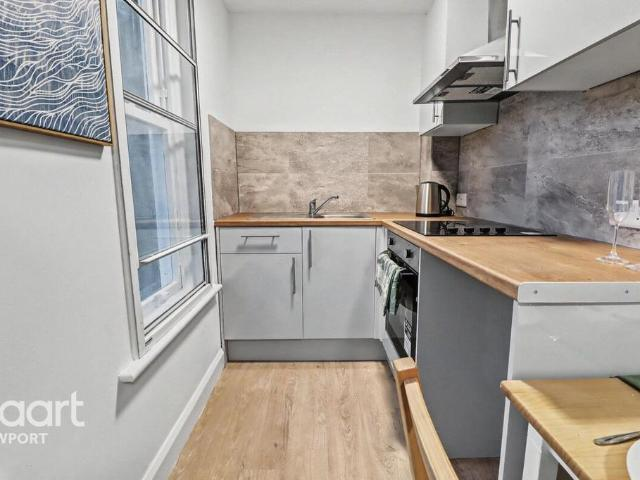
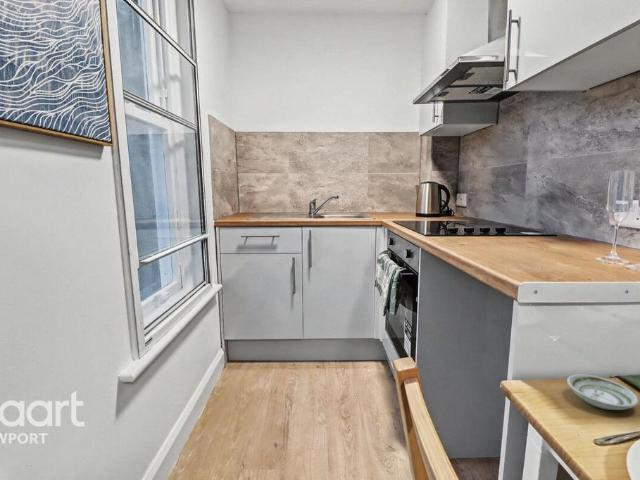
+ saucer [566,373,640,411]
